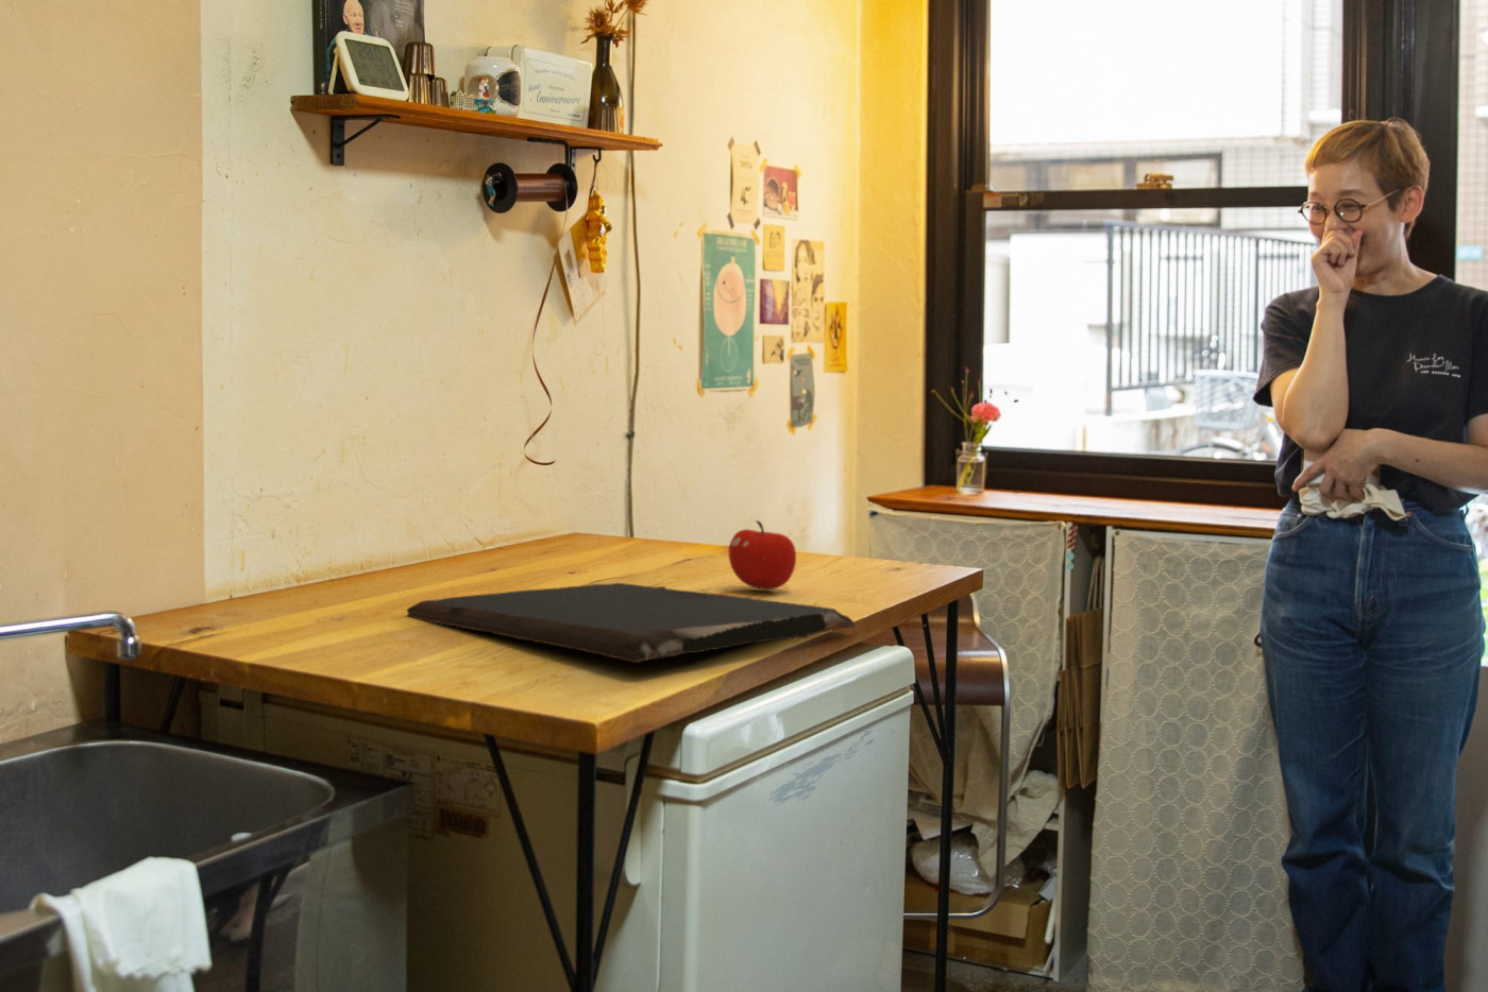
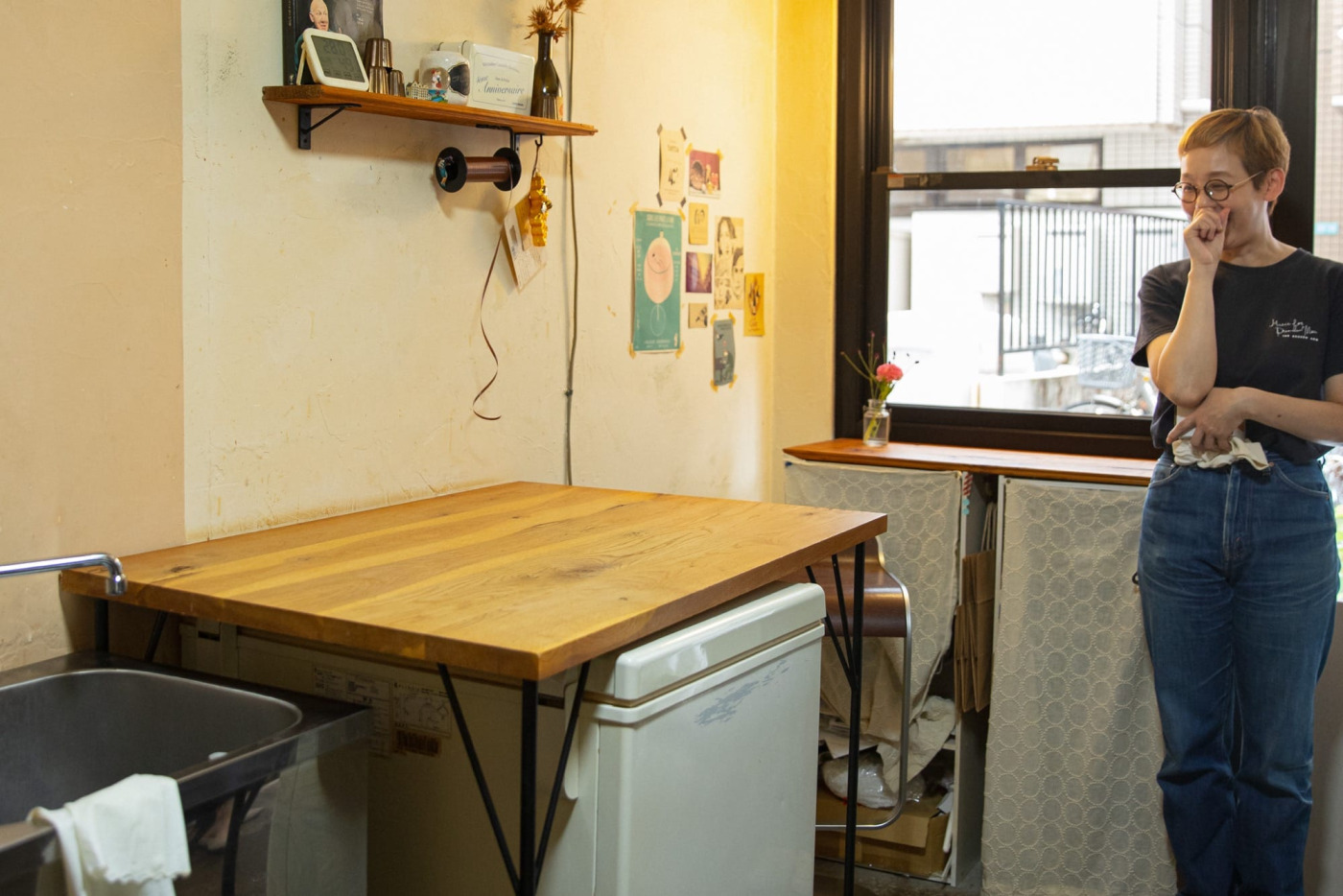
- fruit [727,519,797,590]
- cutting board [406,582,856,664]
